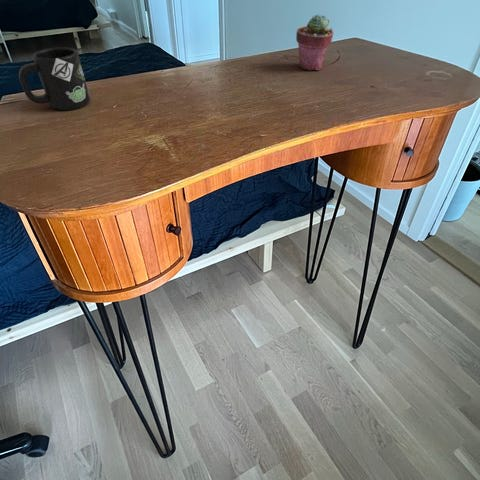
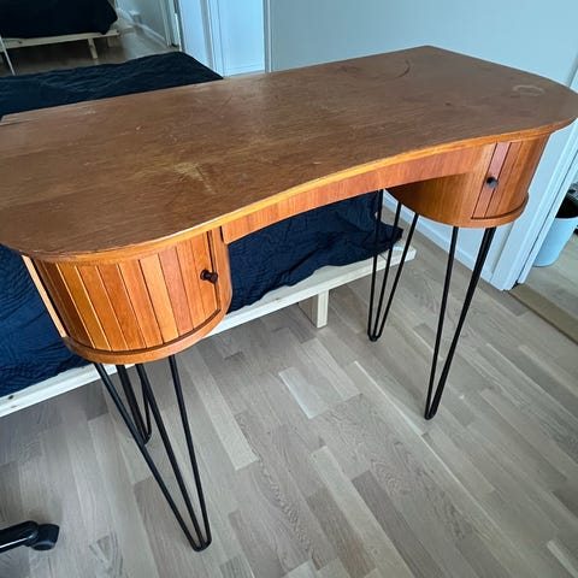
- mug [18,46,91,111]
- potted succulent [295,13,335,71]
